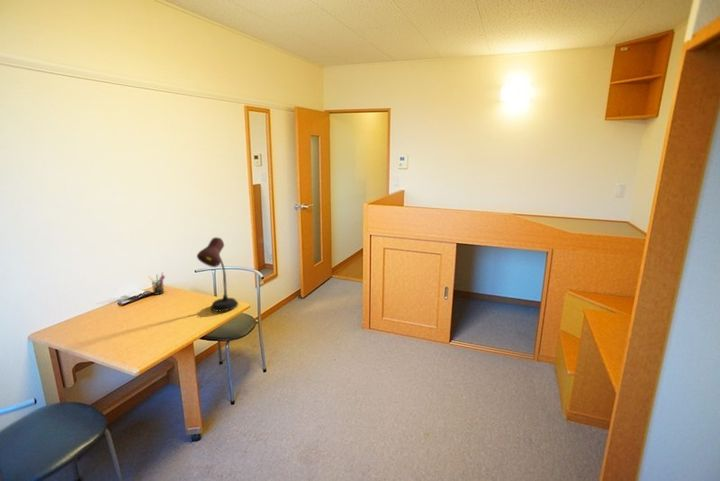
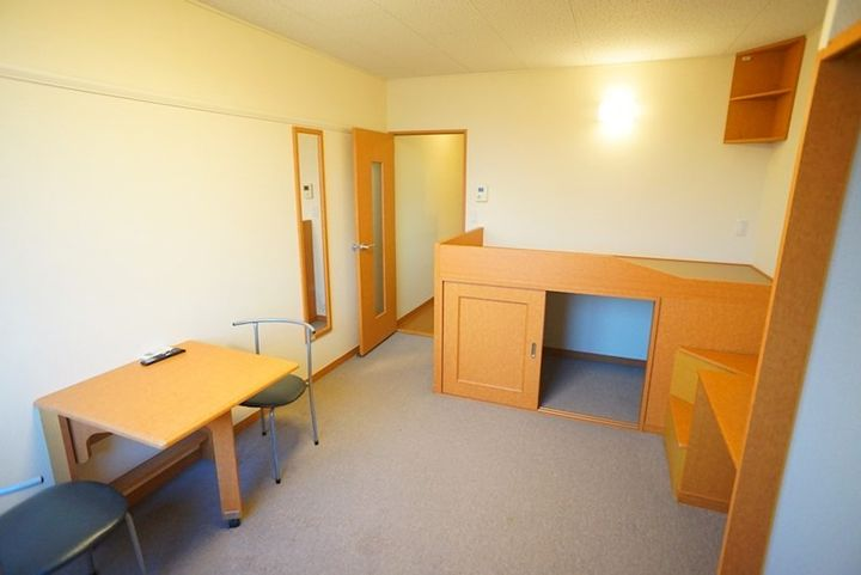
- desk lamp [196,236,239,312]
- pen holder [148,272,166,296]
